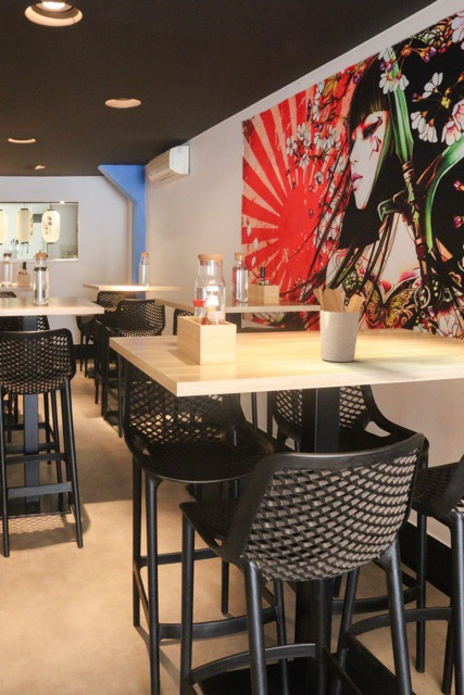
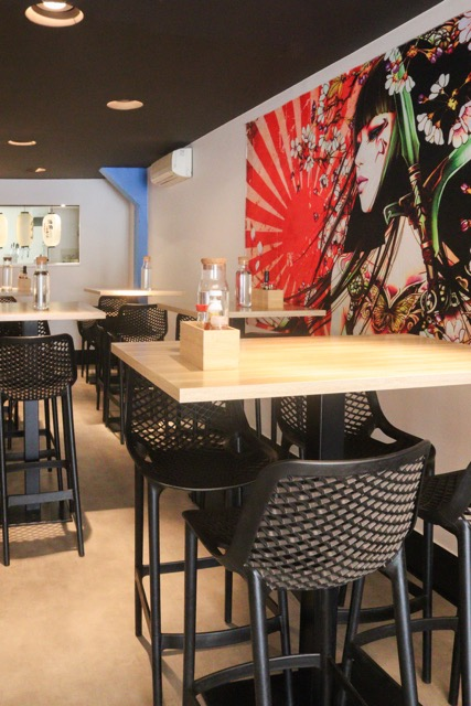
- utensil holder [313,287,365,363]
